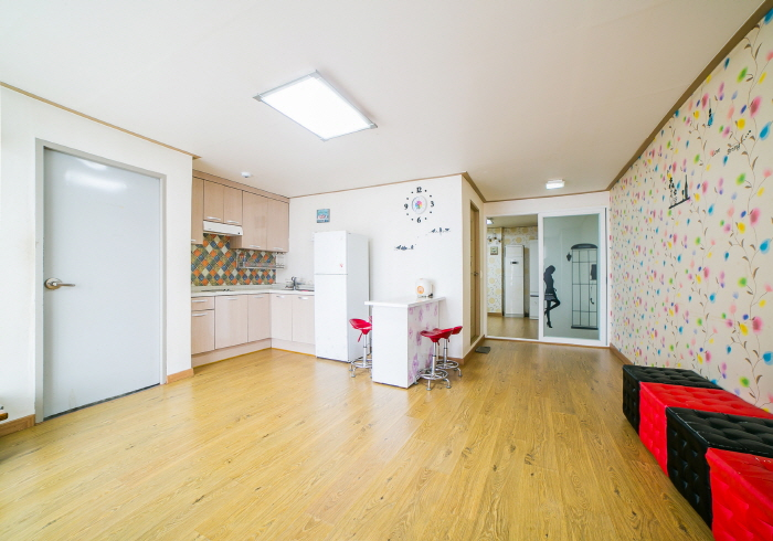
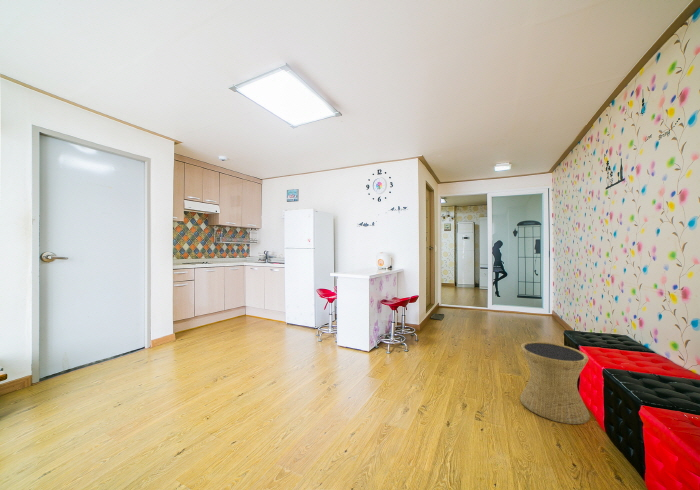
+ side table [519,341,591,425]
